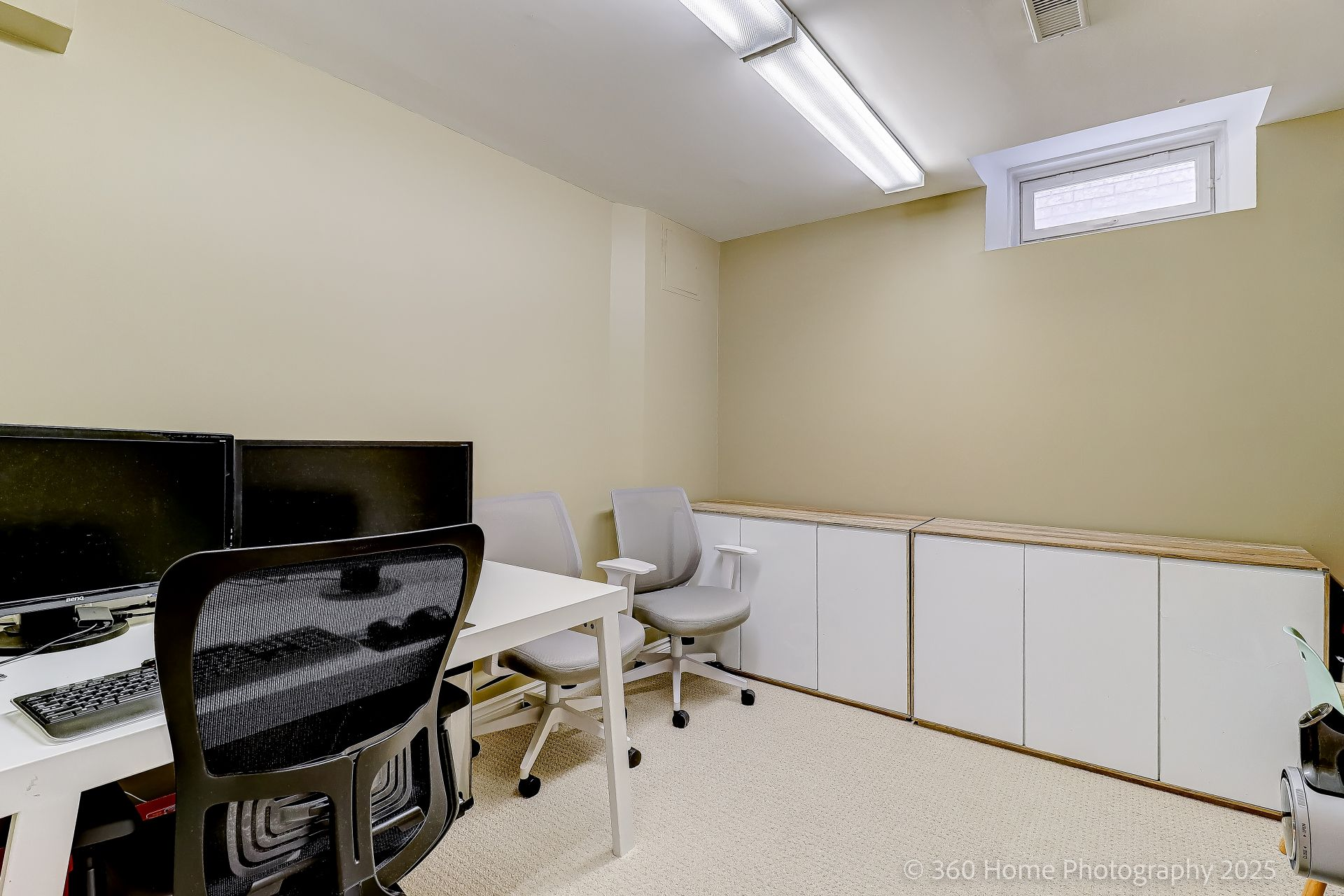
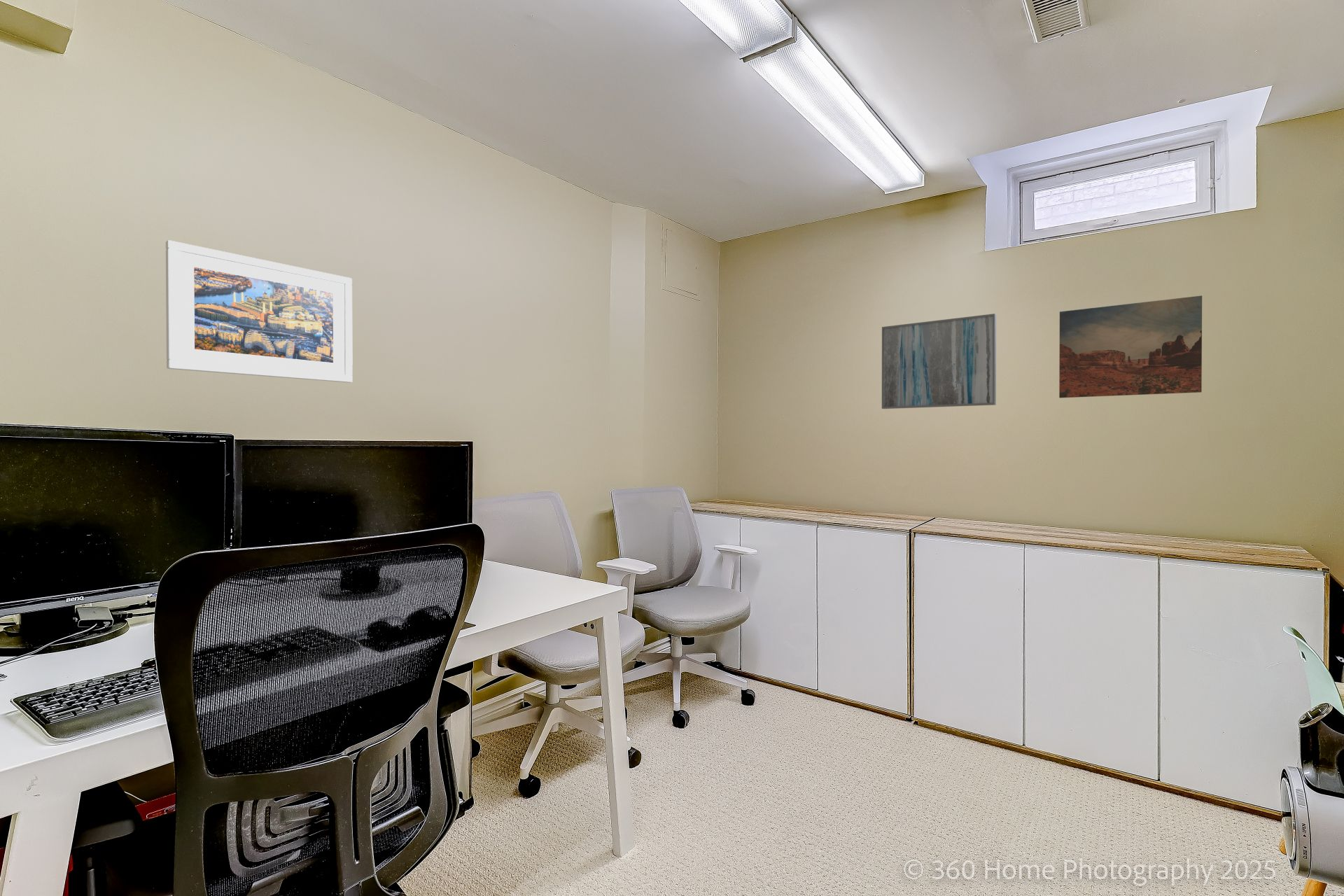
+ wall art [1058,295,1203,398]
+ wall art [881,313,997,409]
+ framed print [165,239,353,383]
